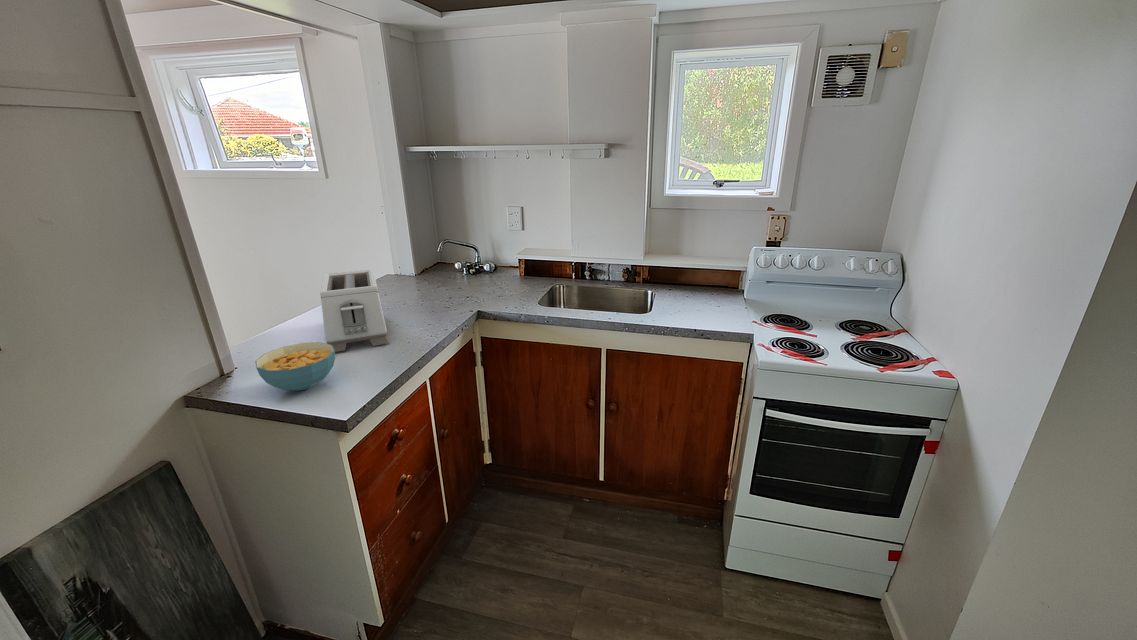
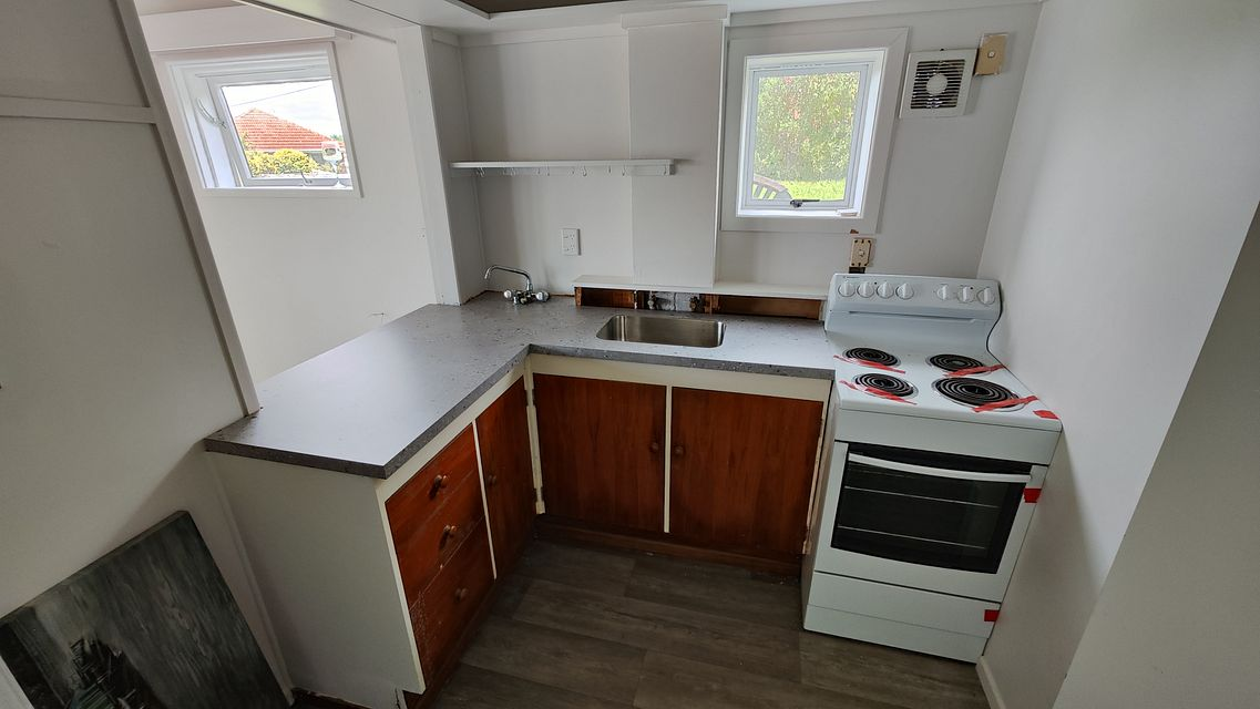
- cereal bowl [254,341,336,392]
- toaster [319,268,390,353]
